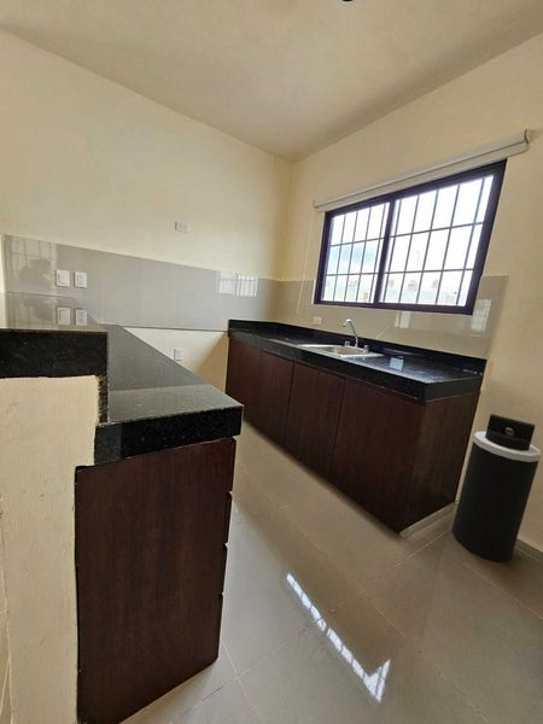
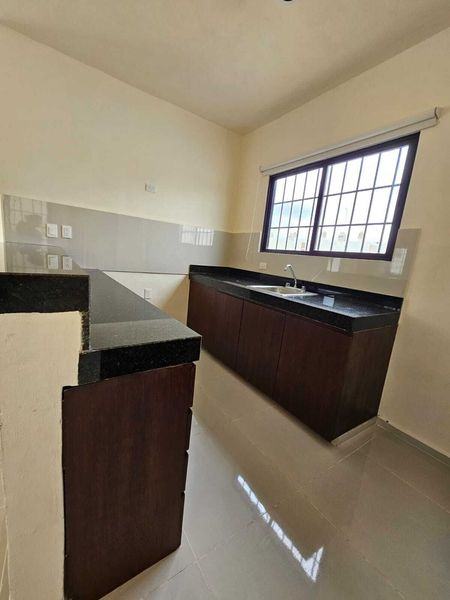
- trash can [450,413,542,564]
